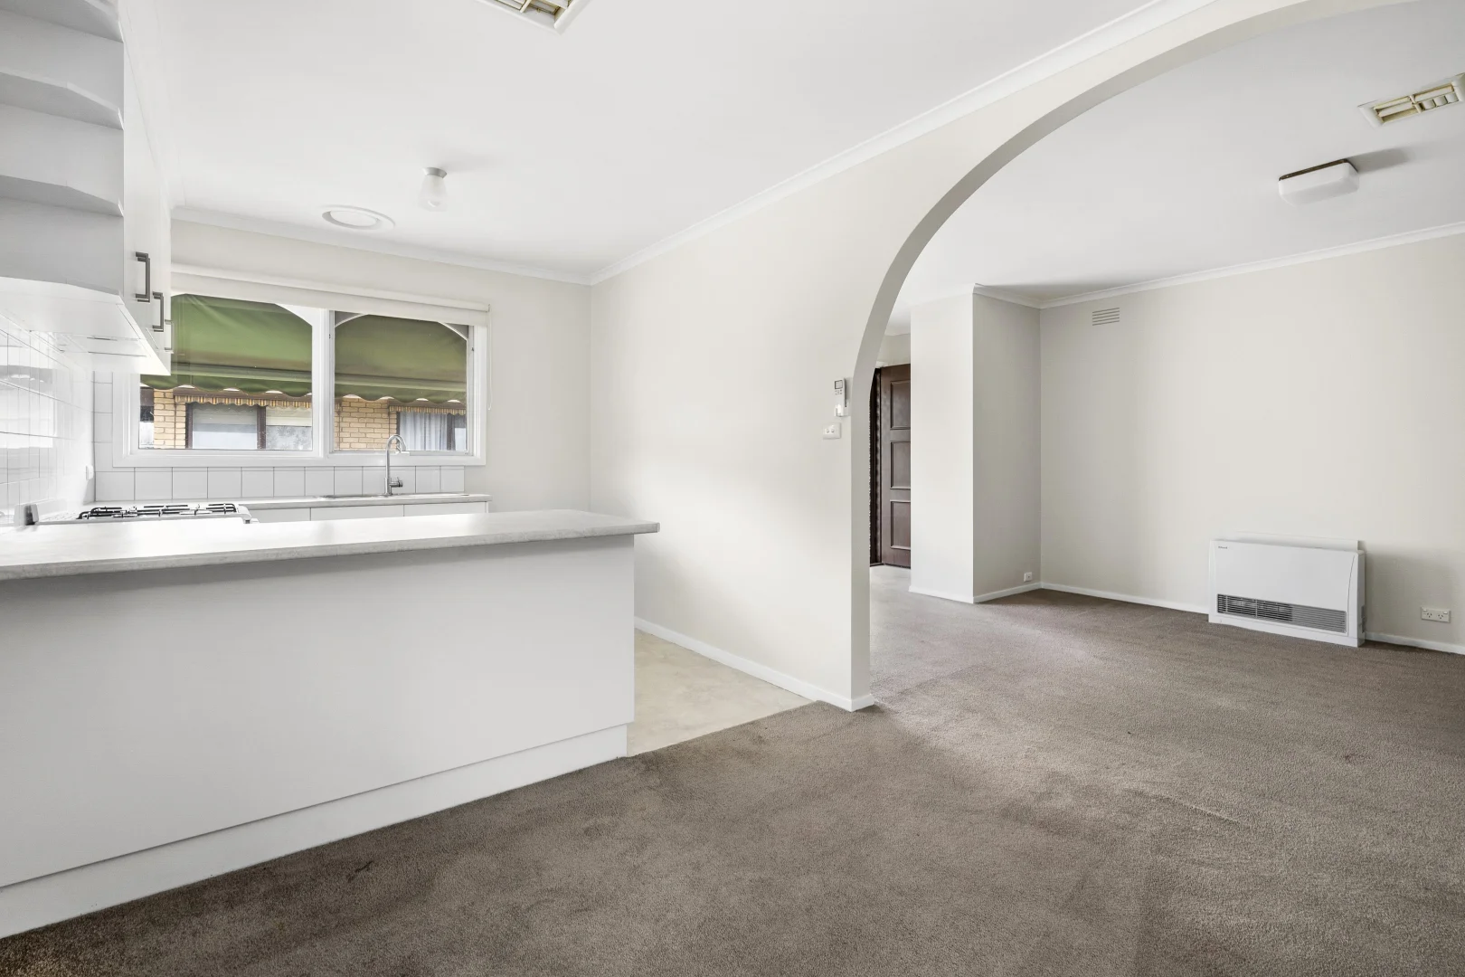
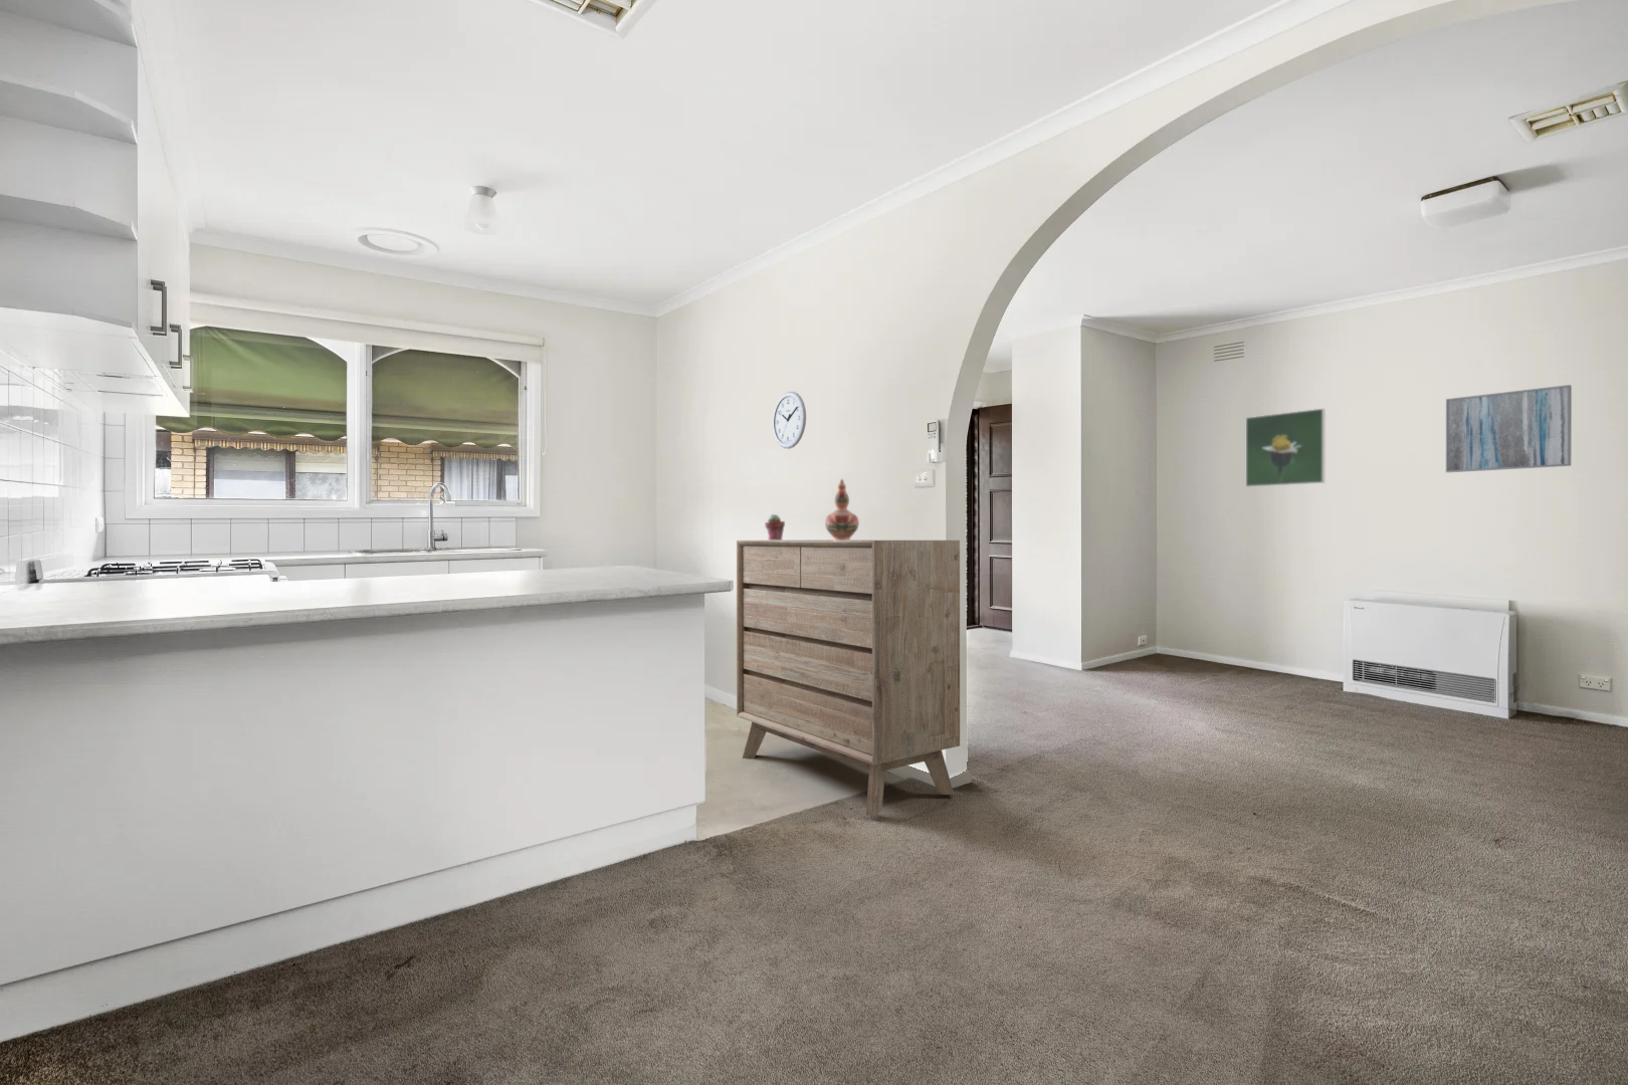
+ wall art [1445,384,1572,473]
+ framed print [1245,408,1325,488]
+ dresser [735,540,961,816]
+ decorative vase [824,478,860,540]
+ wall clock [772,391,807,450]
+ potted succulent [764,513,786,540]
